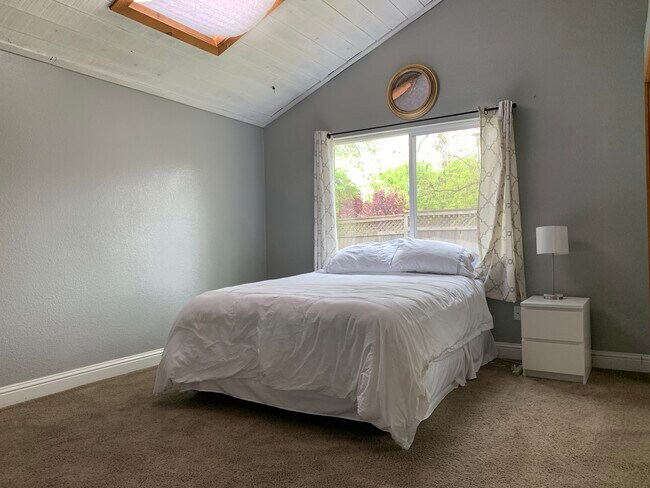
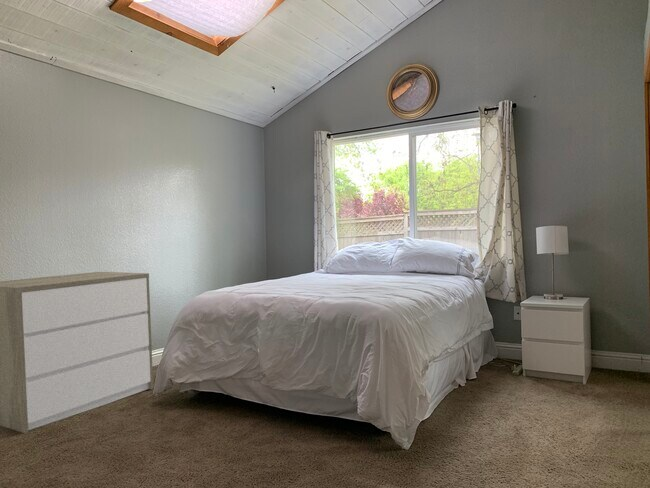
+ dresser [0,271,154,434]
